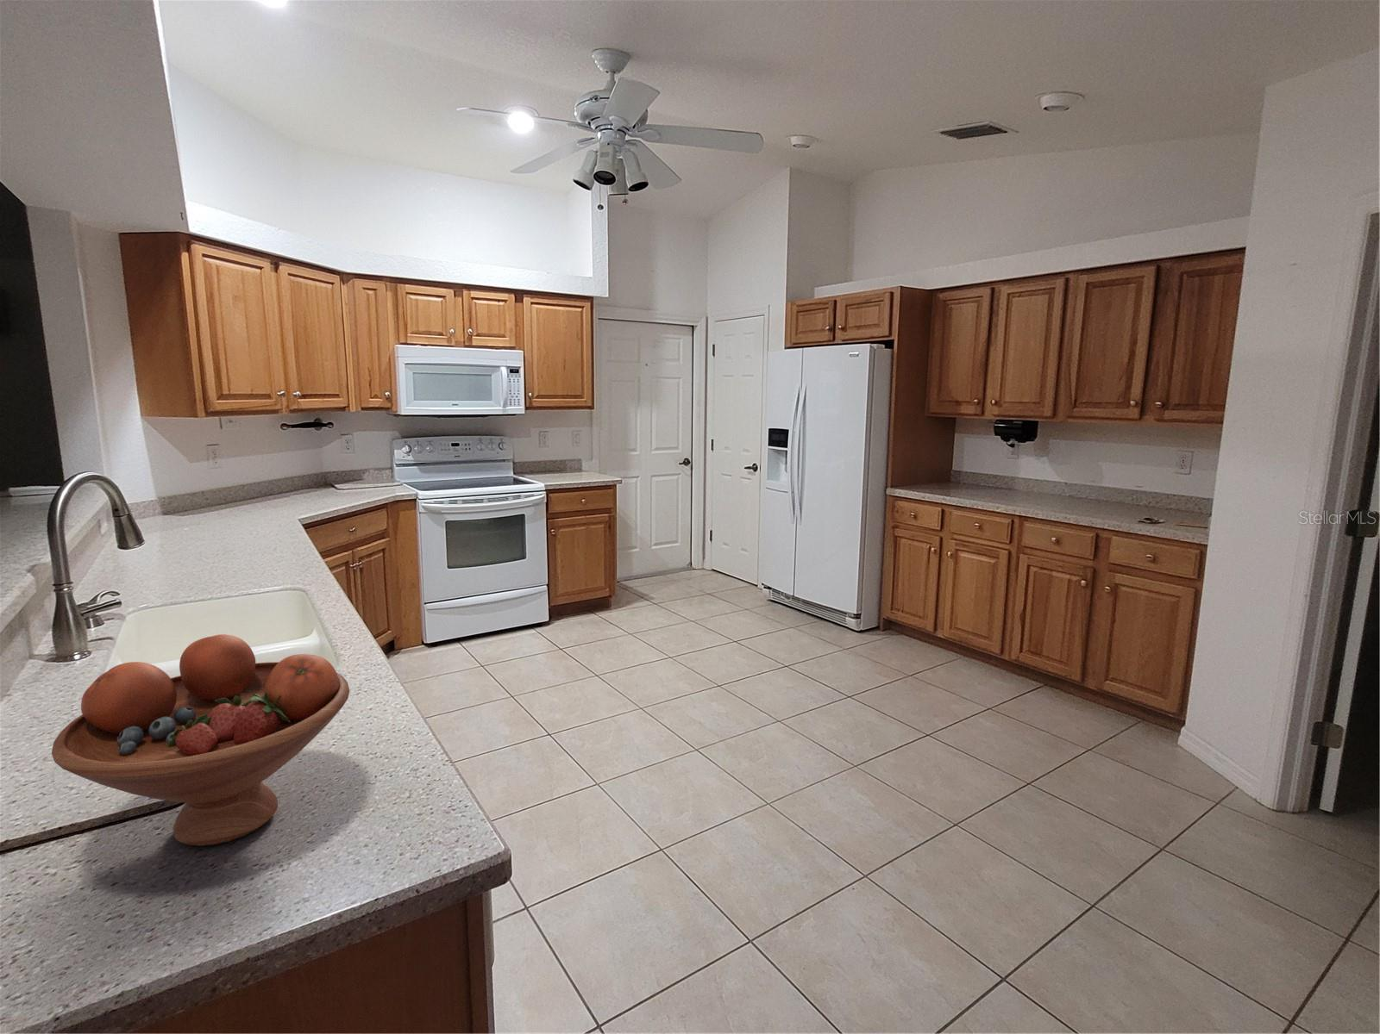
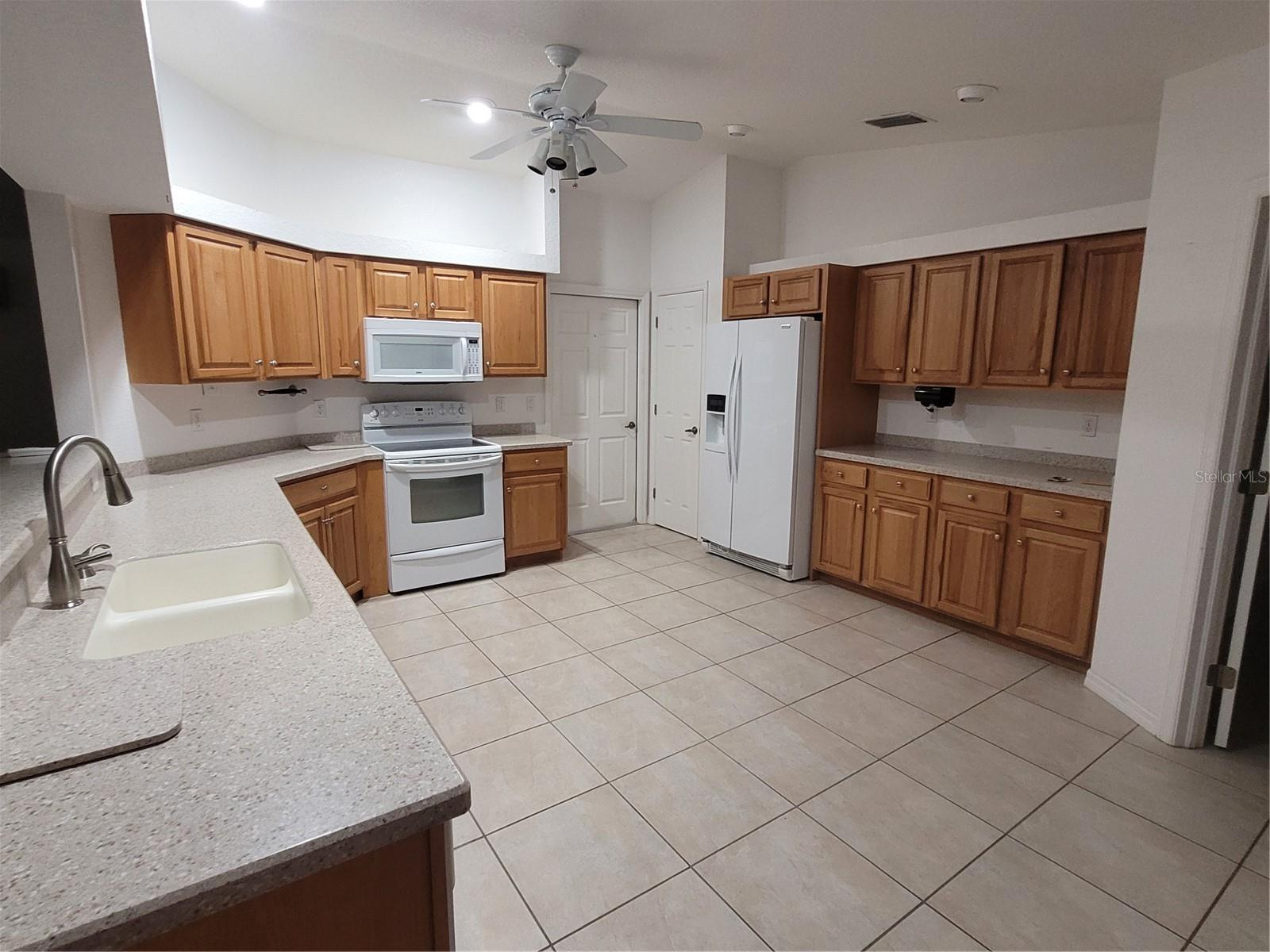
- fruit bowl [51,633,350,847]
